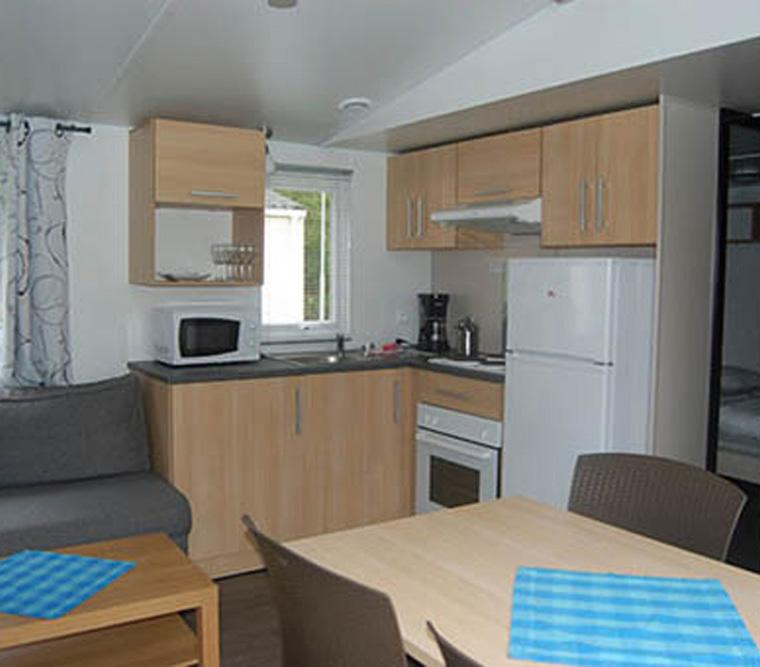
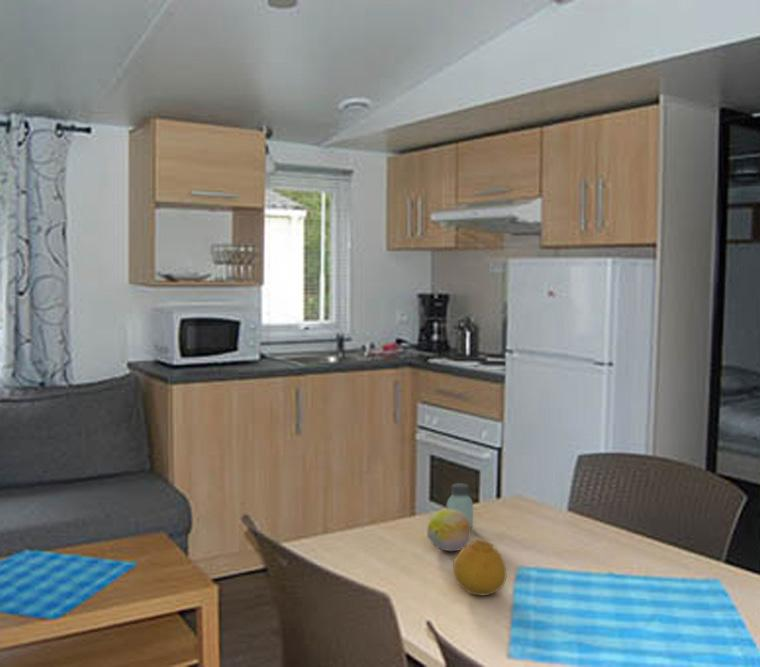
+ fruit [426,509,472,552]
+ fruit [452,538,508,596]
+ saltshaker [446,482,474,528]
